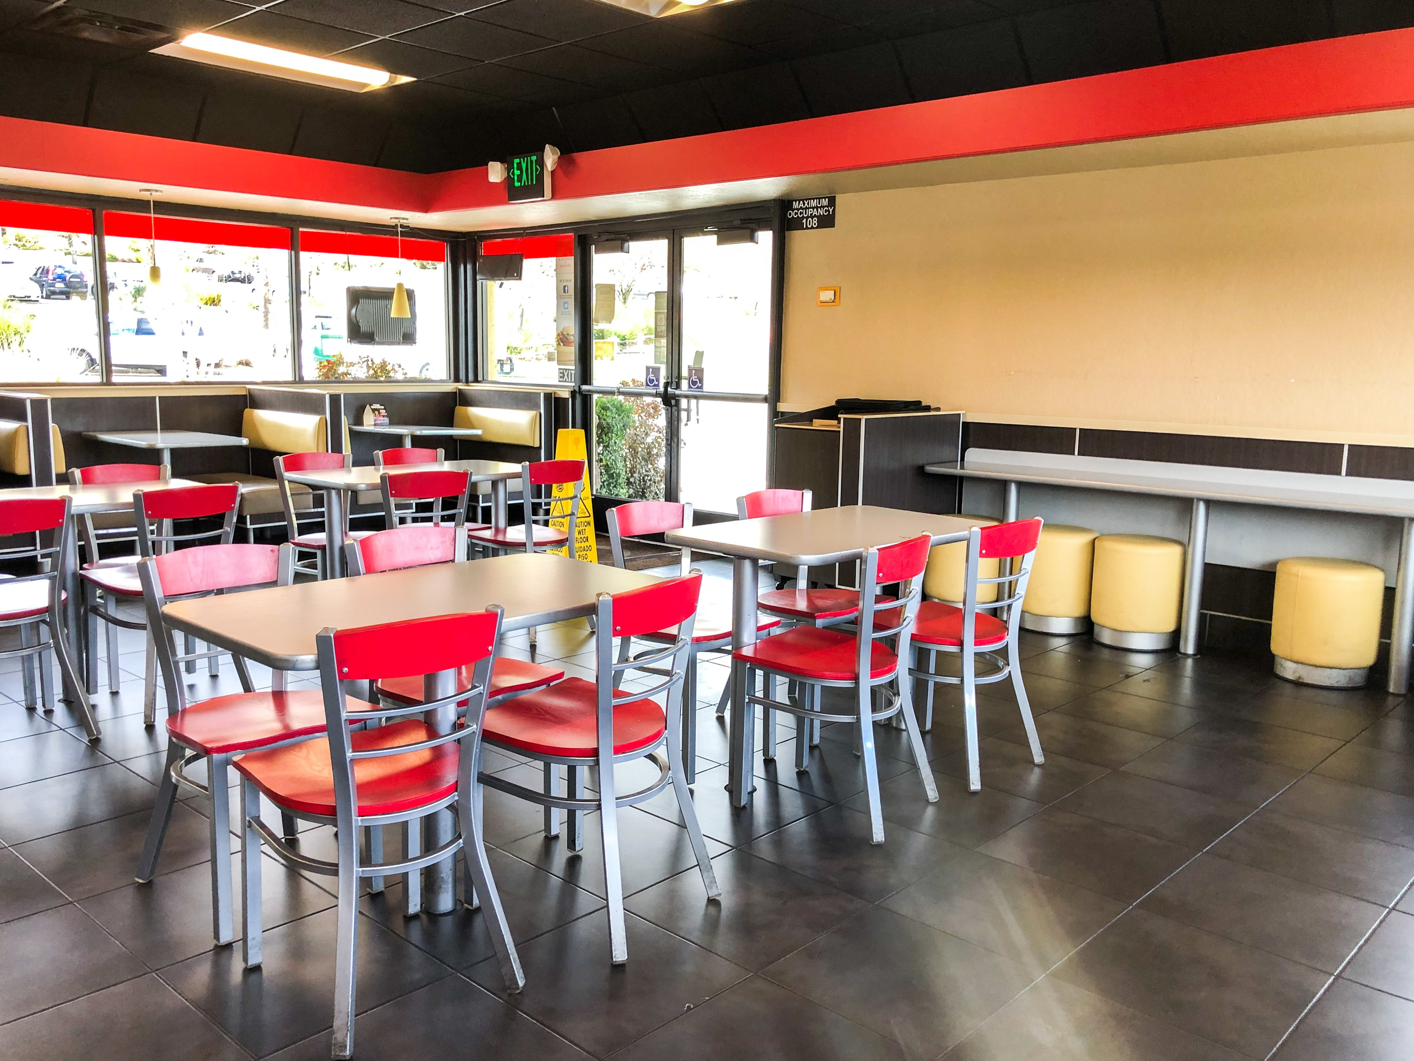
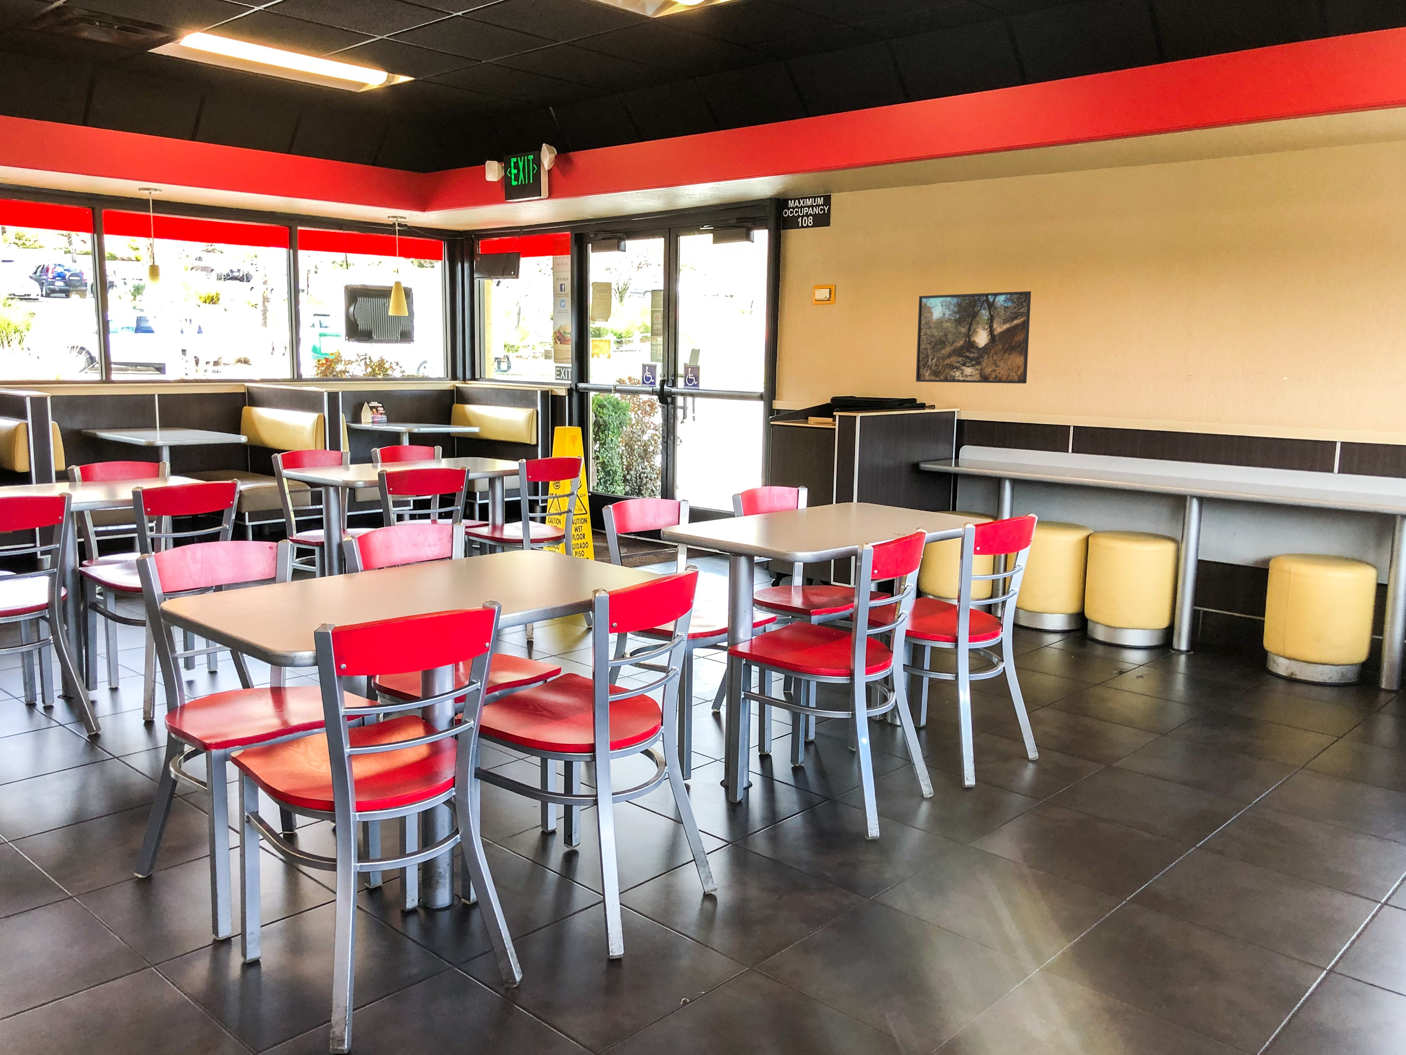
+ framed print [915,290,1032,383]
